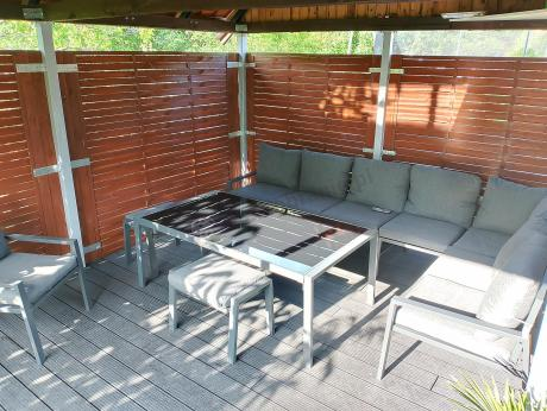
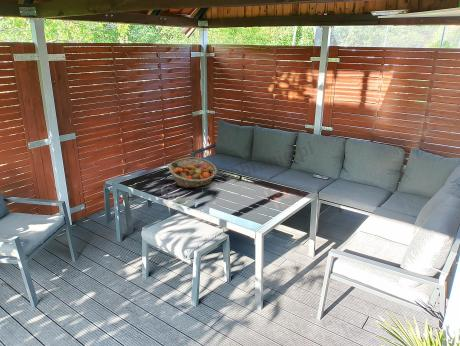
+ fruit basket [168,156,218,189]
